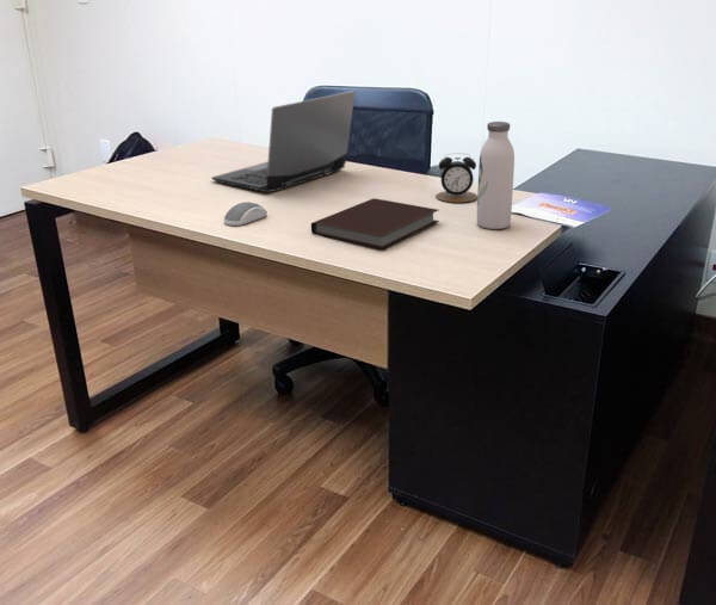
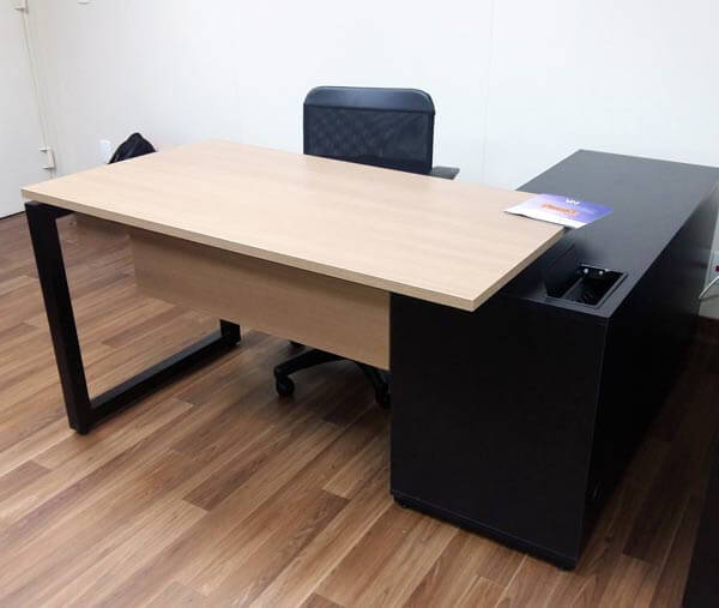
- laptop computer [210,89,356,193]
- alarm clock [434,152,477,204]
- notebook [310,197,440,251]
- computer mouse [223,200,268,227]
- water bottle [476,121,516,230]
